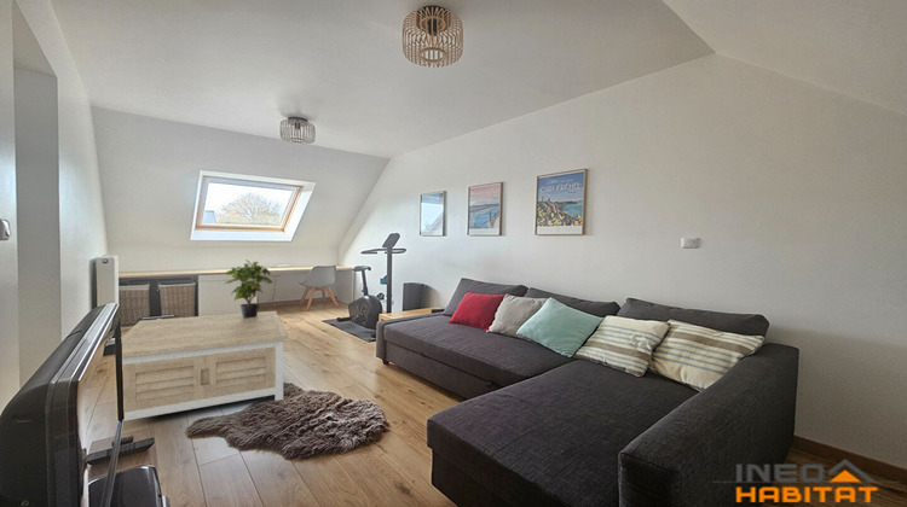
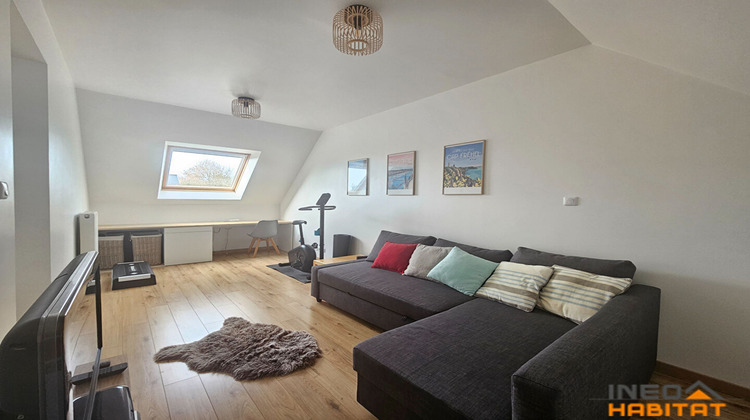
- potted plant [224,258,273,317]
- coffee table [120,310,290,430]
